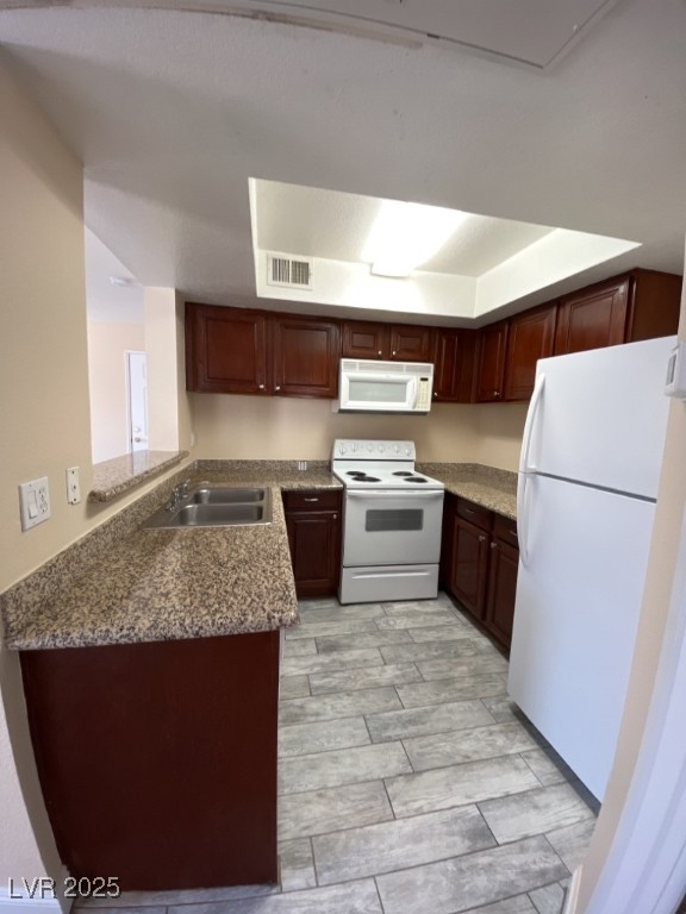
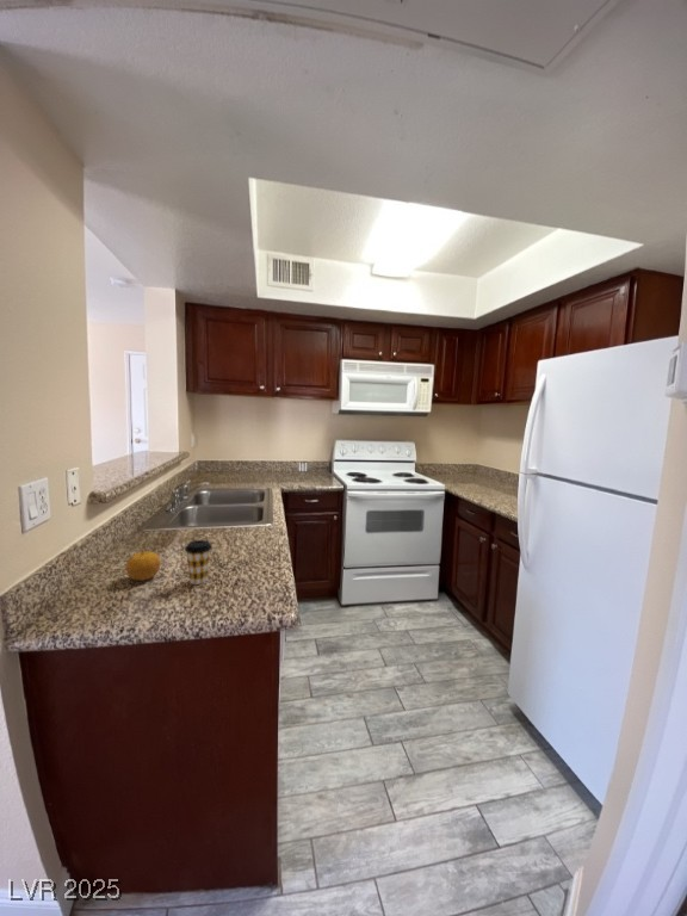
+ fruit [125,546,162,582]
+ coffee cup [184,539,213,586]
